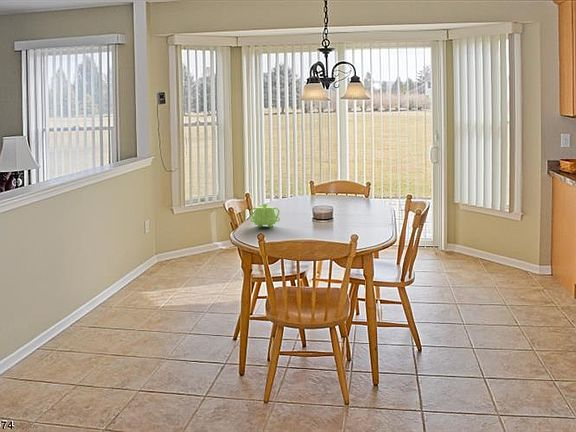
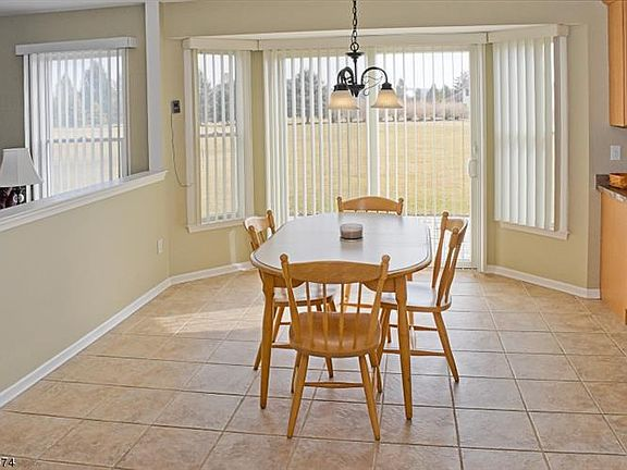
- teapot [249,203,281,228]
